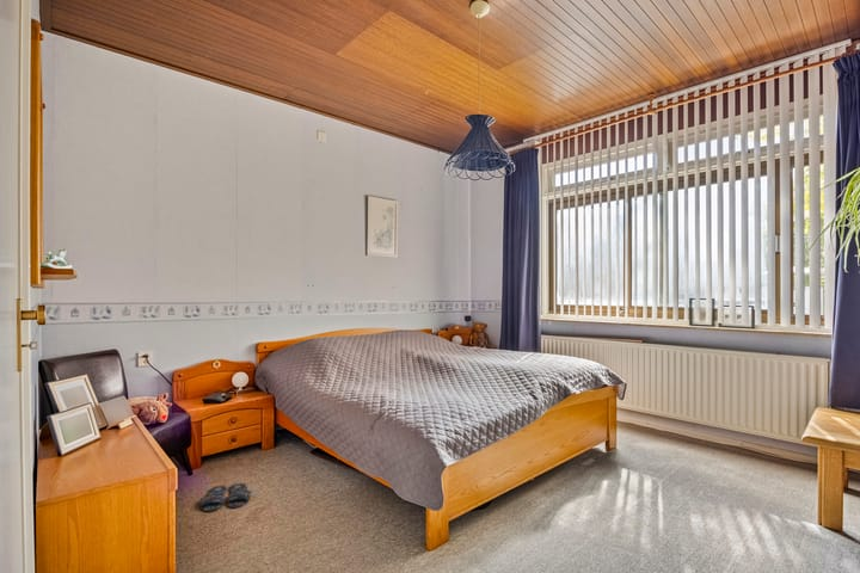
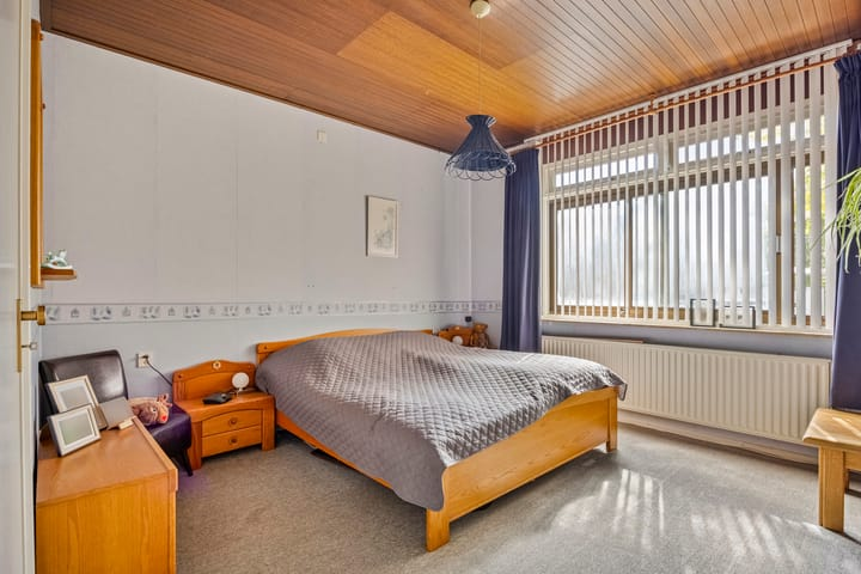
- slippers [198,482,252,513]
